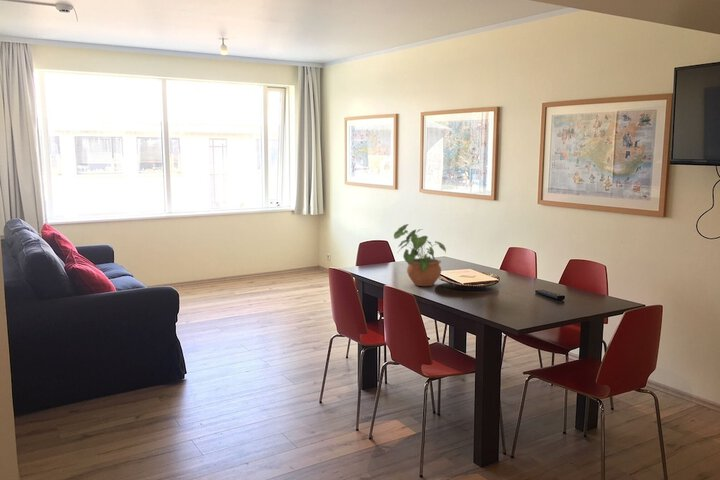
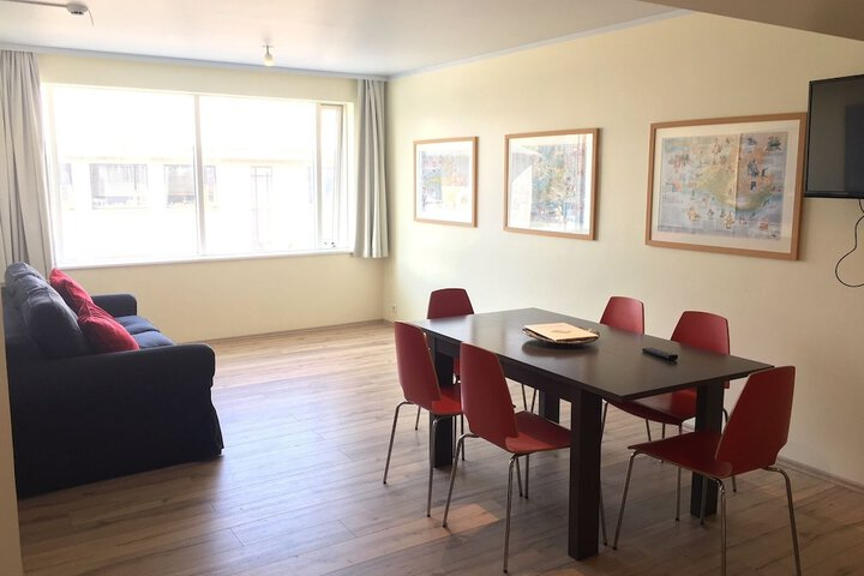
- potted plant [393,223,447,287]
